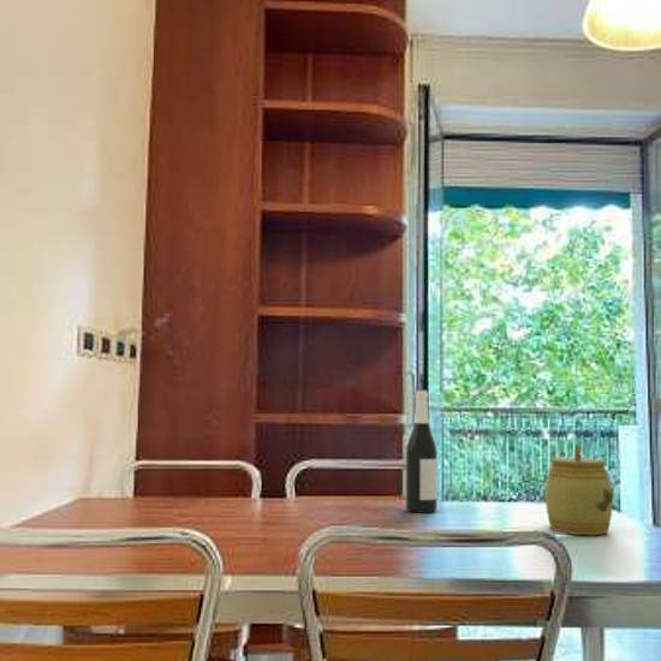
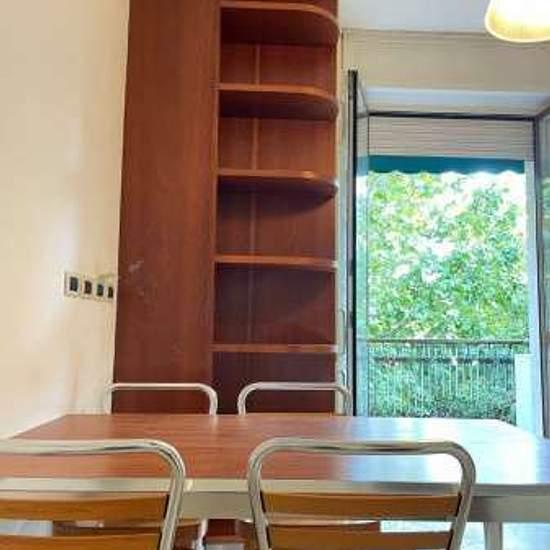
- jar [543,443,614,536]
- wine bottle [405,388,439,514]
